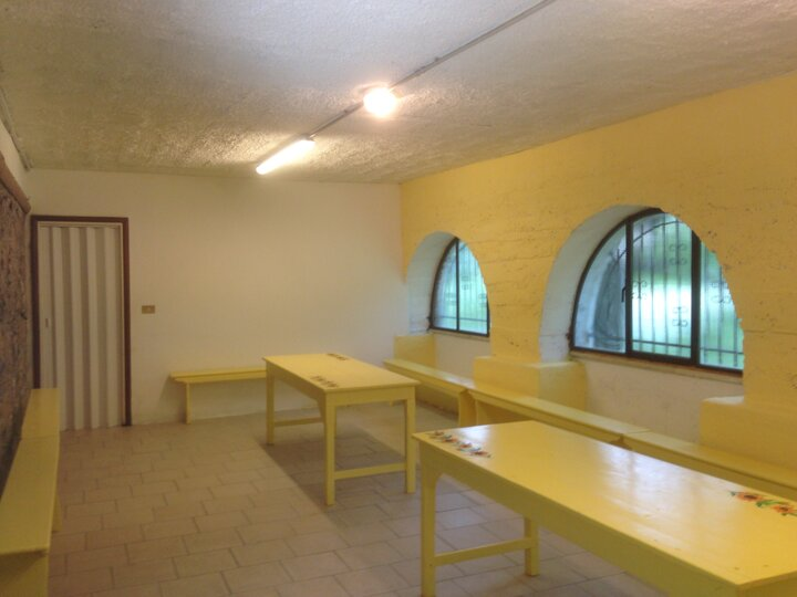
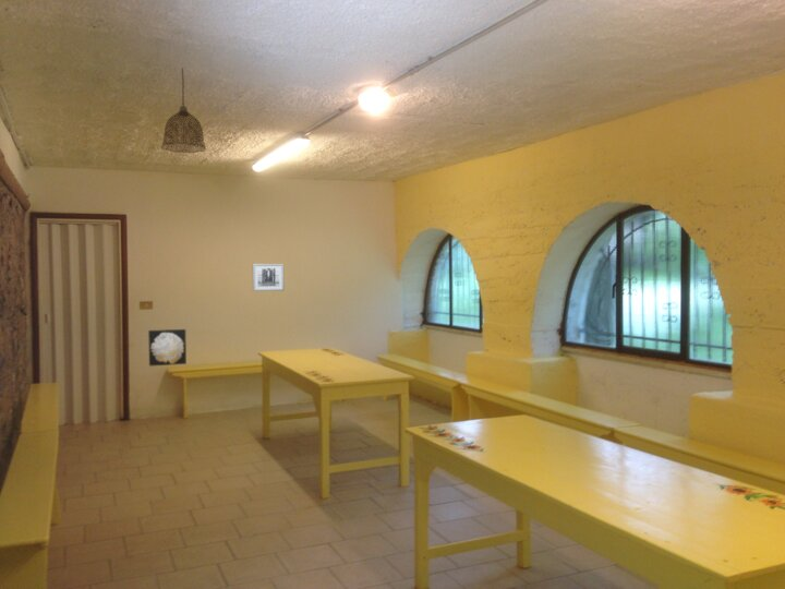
+ wall art [252,263,286,292]
+ pendant lamp [160,67,207,154]
+ wall art [147,328,188,368]
